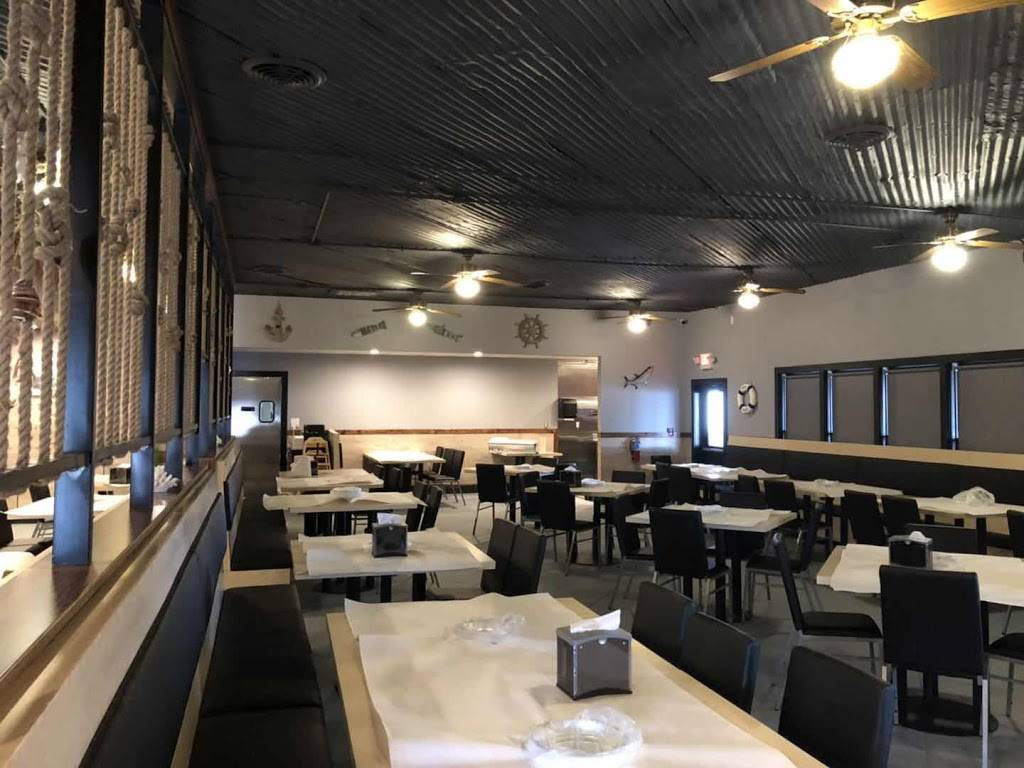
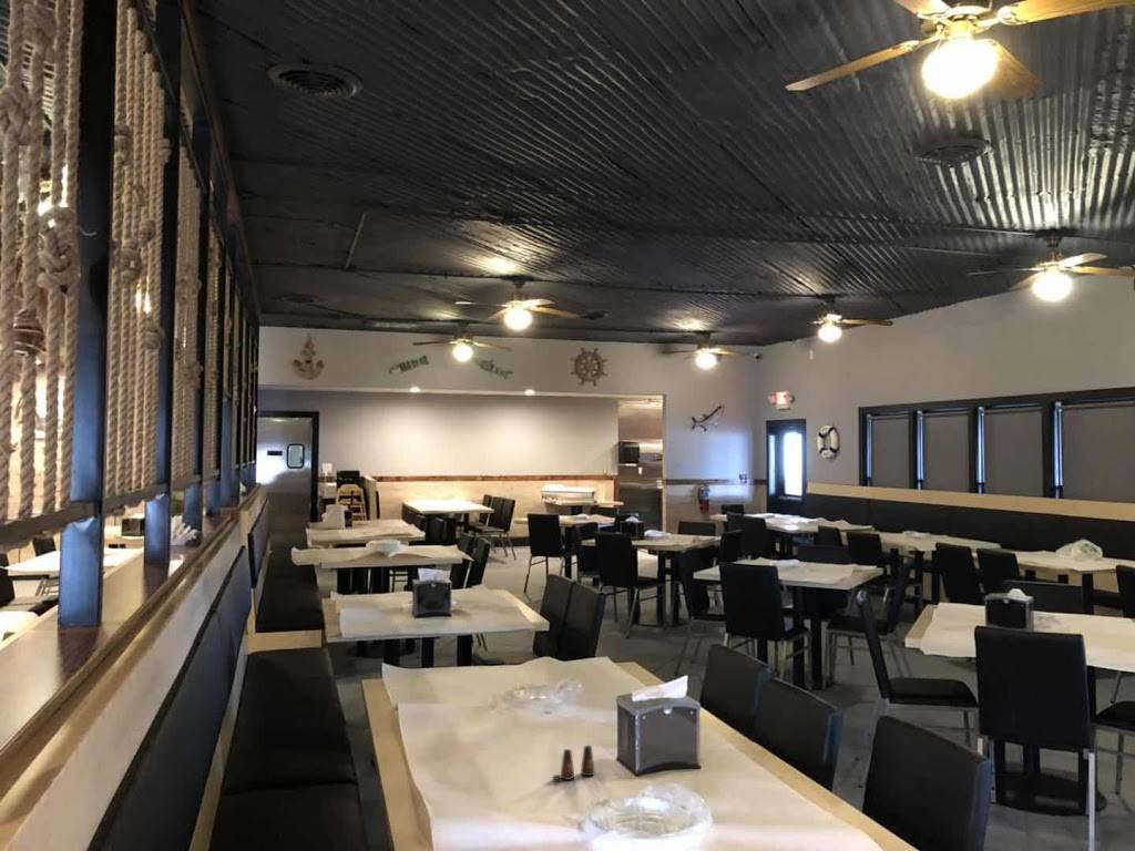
+ salt shaker [551,745,596,781]
